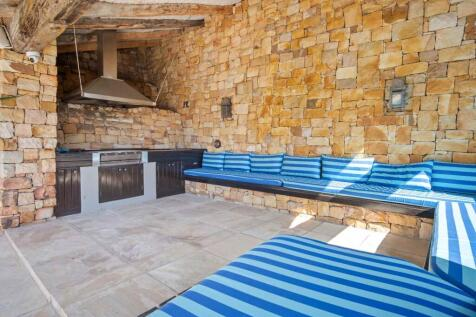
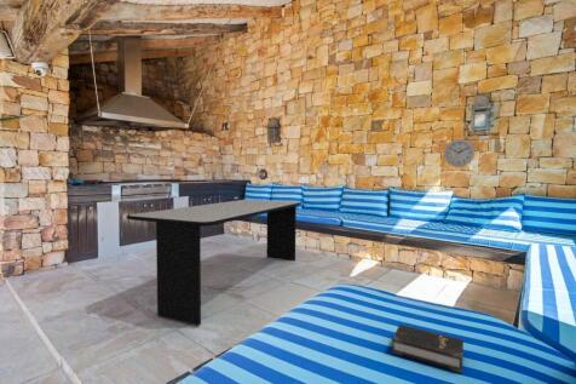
+ wall clock [443,138,476,168]
+ dining table [126,199,303,327]
+ hardback book [391,323,465,374]
